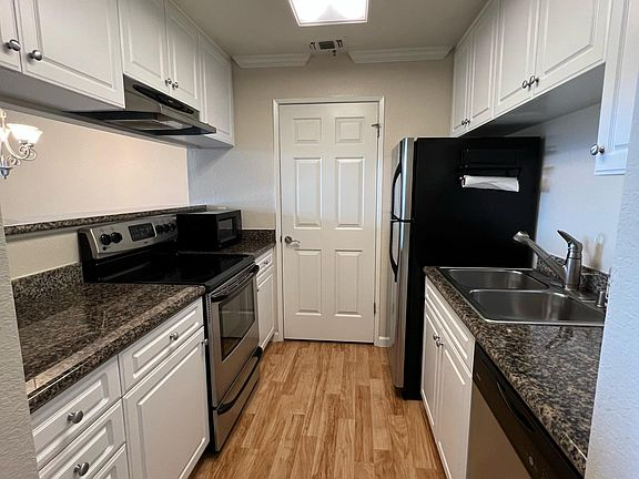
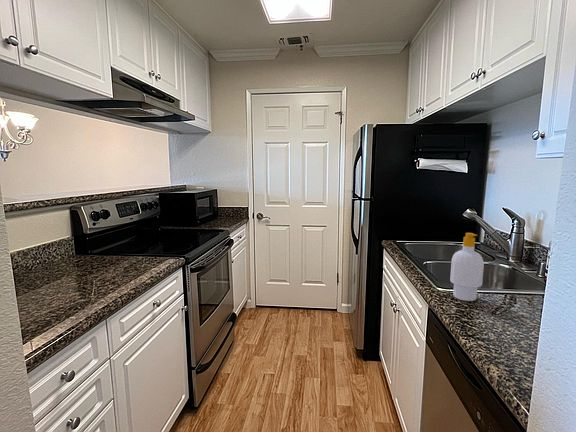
+ soap bottle [449,232,485,302]
